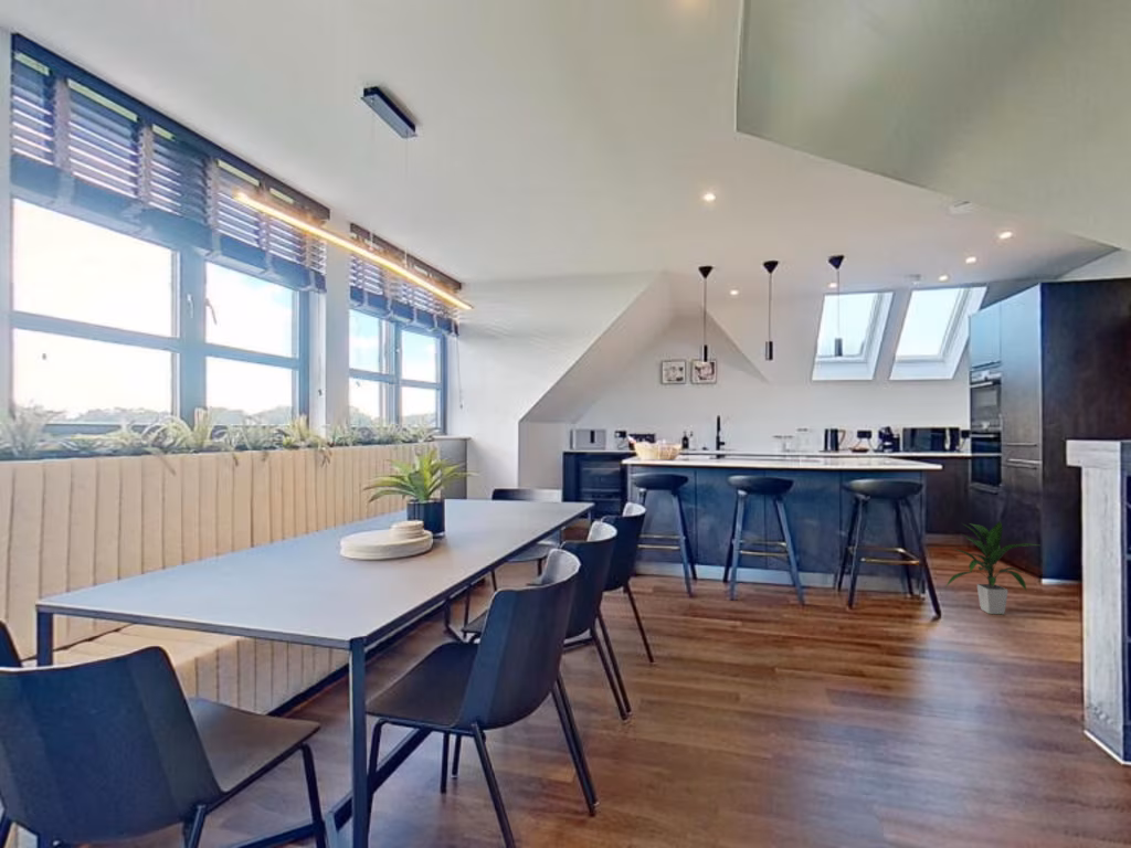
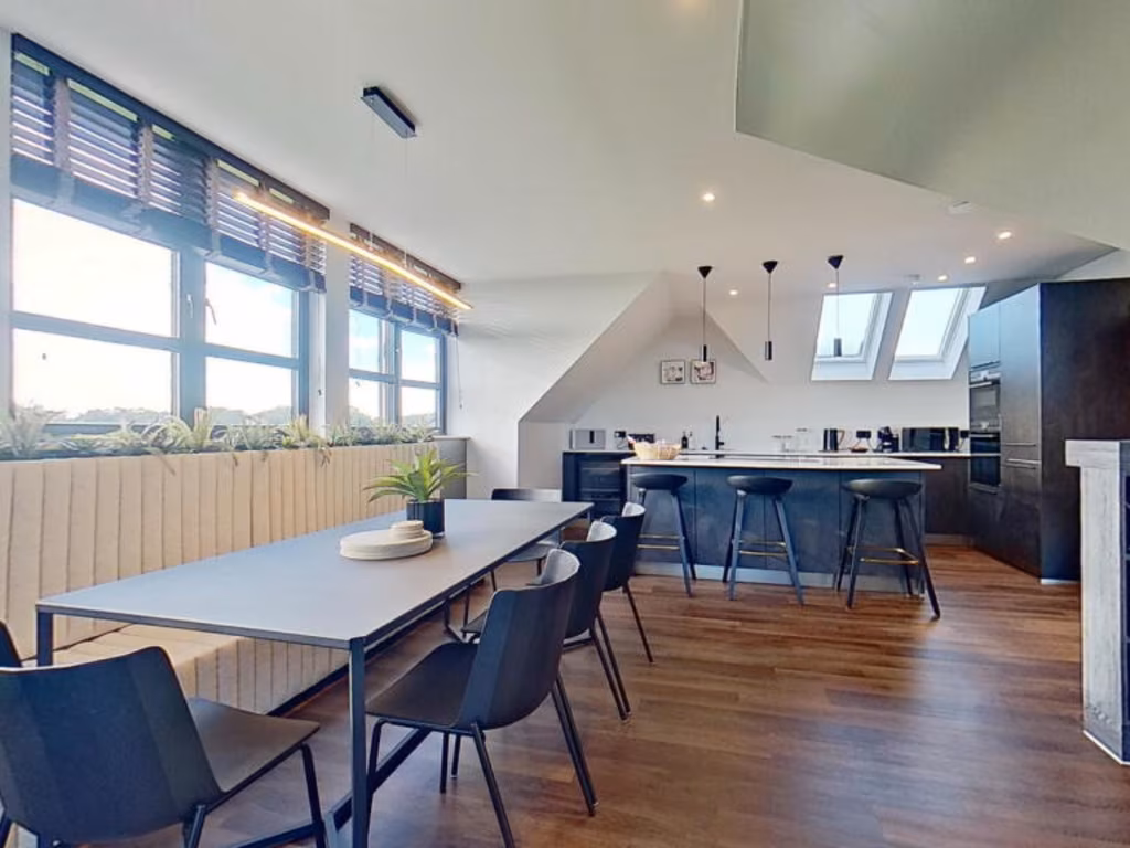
- indoor plant [944,520,1039,615]
